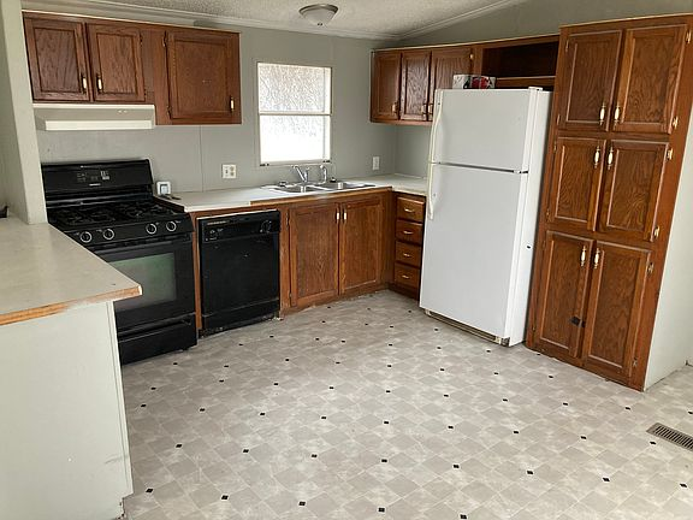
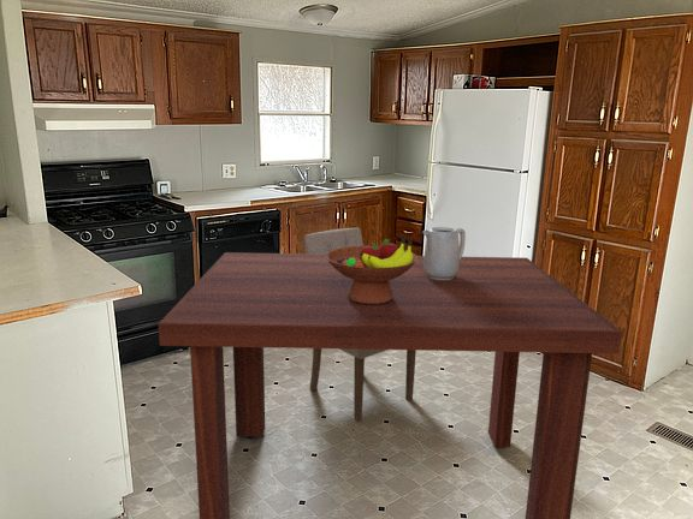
+ fruit bowl [325,237,419,305]
+ dining table [158,251,623,519]
+ dining chair [303,227,417,423]
+ pitcher [422,226,467,280]
